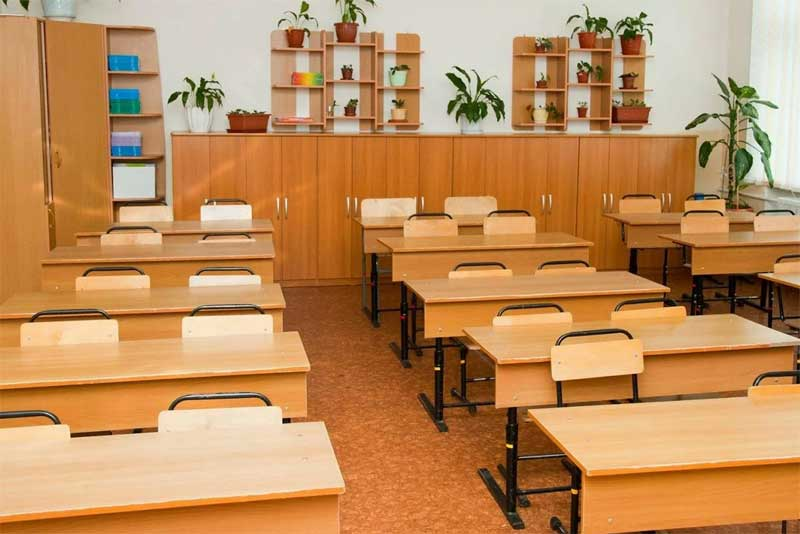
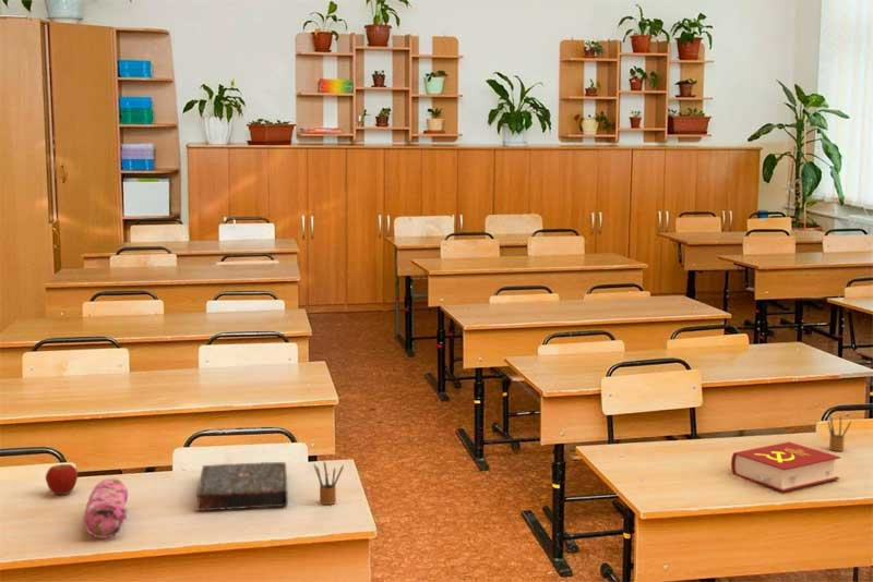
+ pencil case [82,477,129,539]
+ pencil box [826,414,852,452]
+ book [730,441,841,493]
+ apple [45,463,79,496]
+ book [195,461,289,512]
+ pencil box [313,460,345,506]
